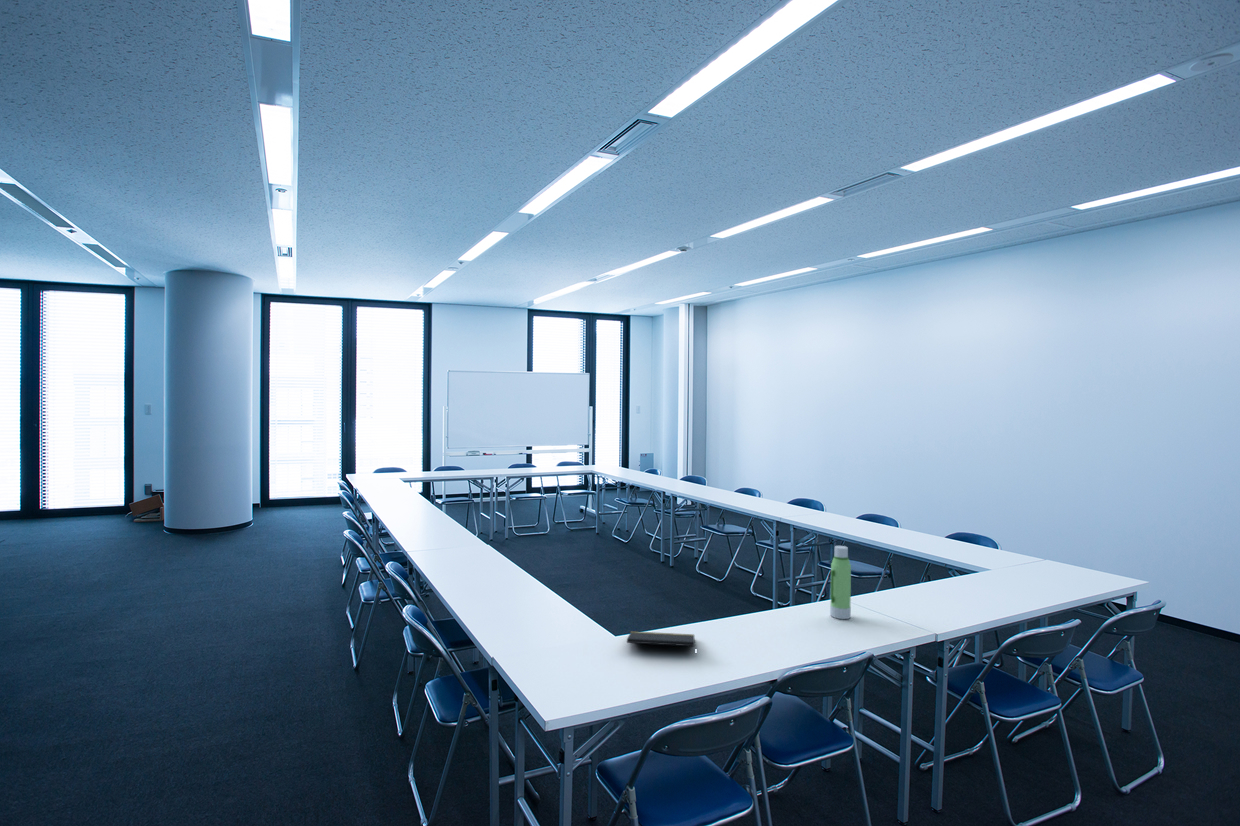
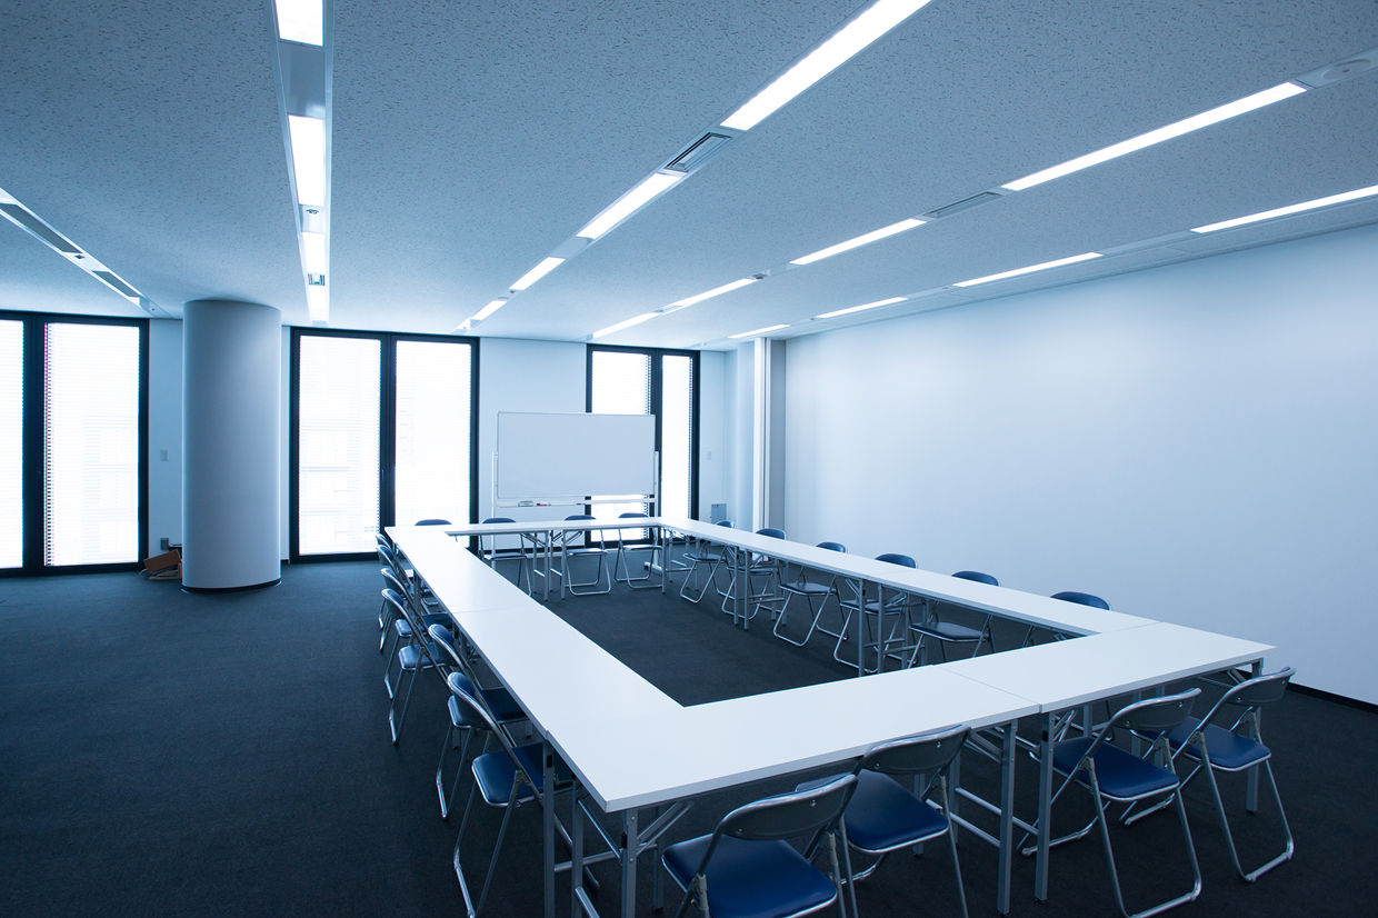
- water bottle [829,545,852,620]
- notepad [626,630,698,657]
